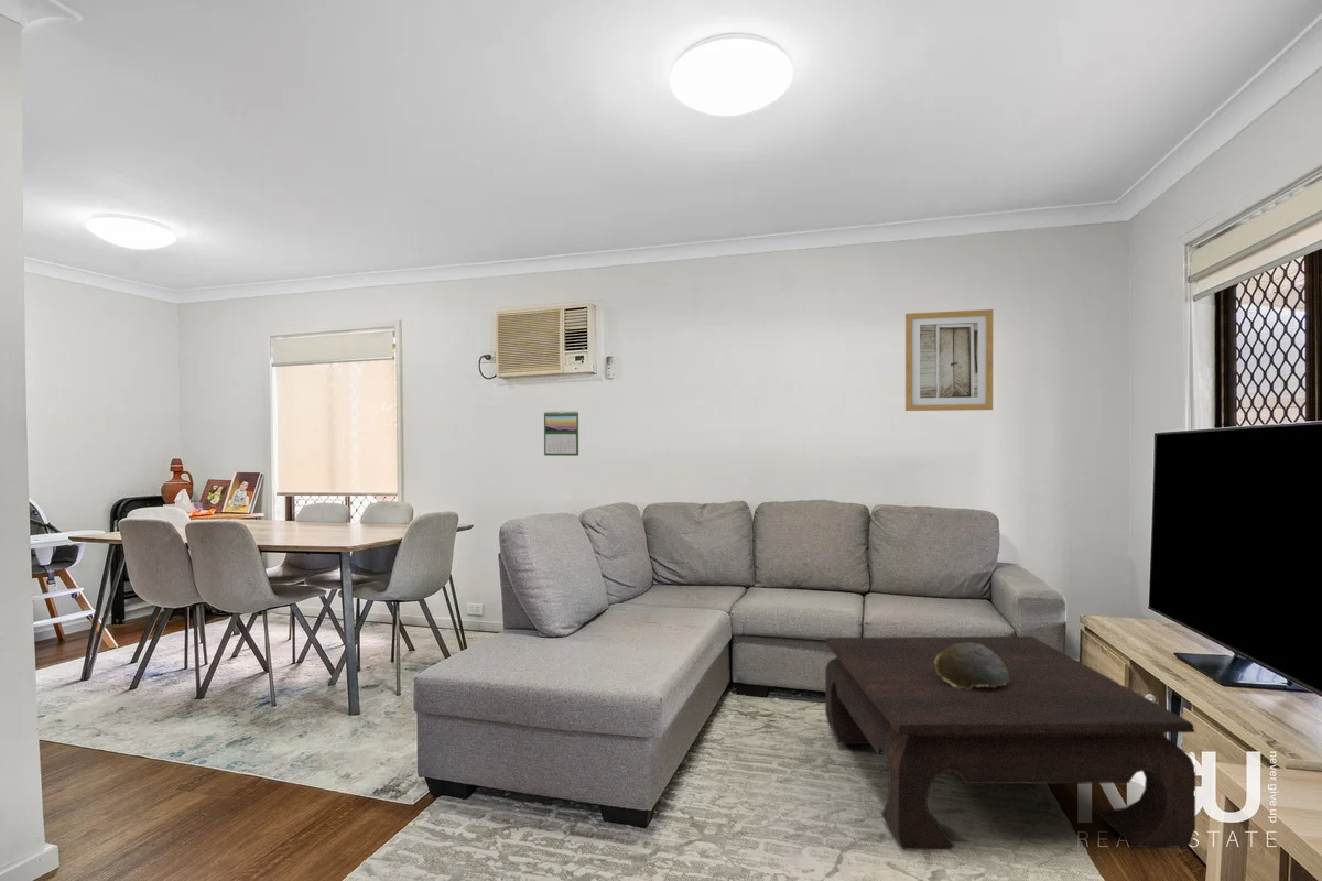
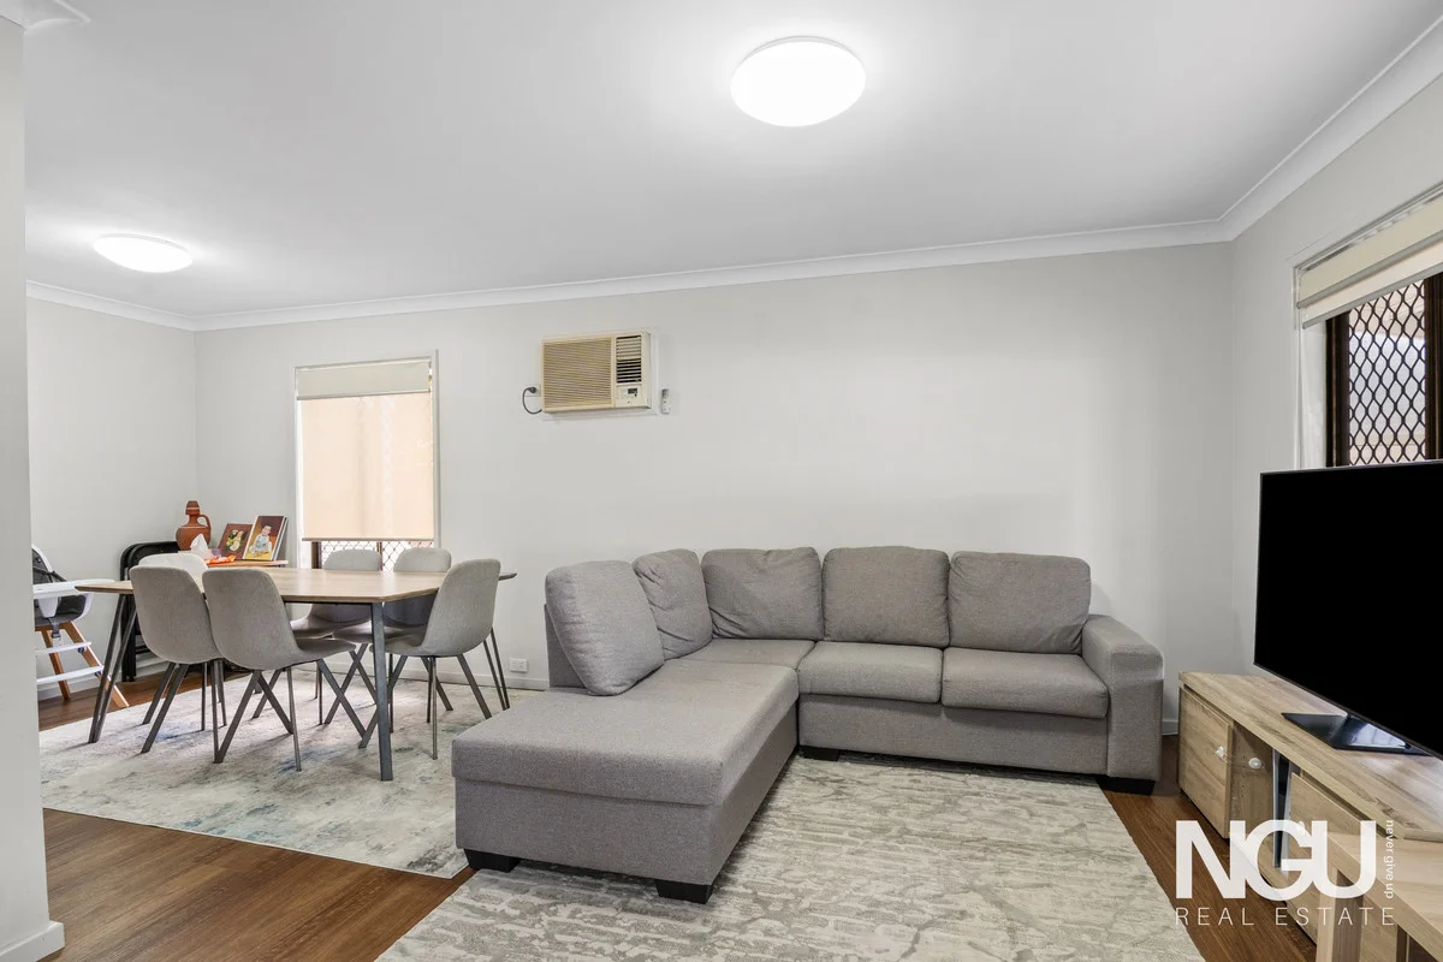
- wall art [904,308,994,412]
- coffee table [824,635,1196,851]
- decorative bowl [934,643,1009,689]
- calendar [543,410,579,457]
